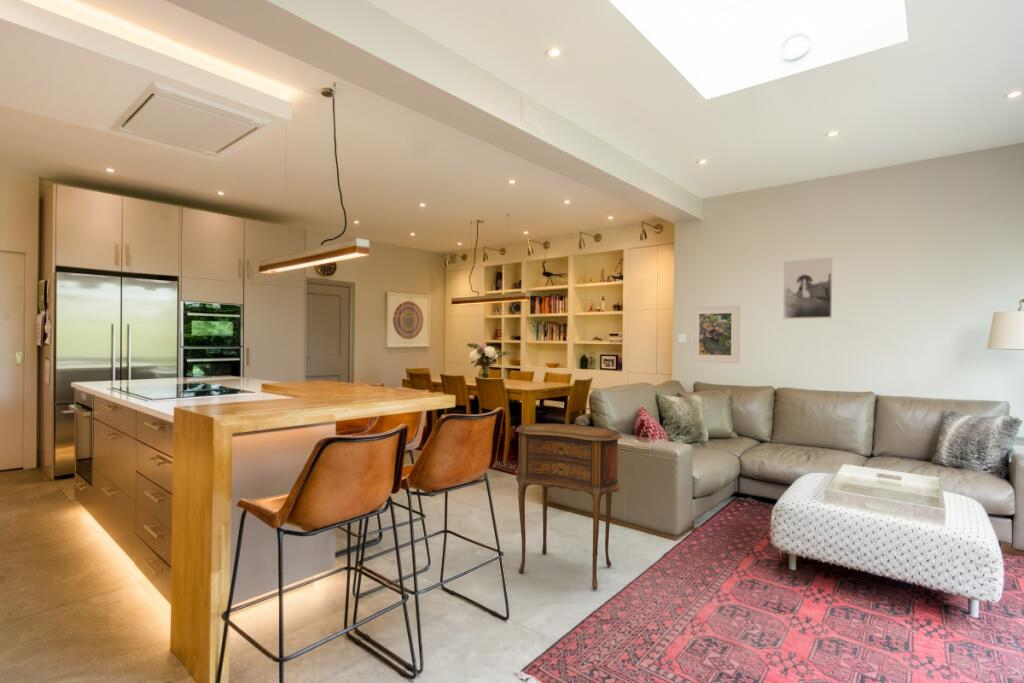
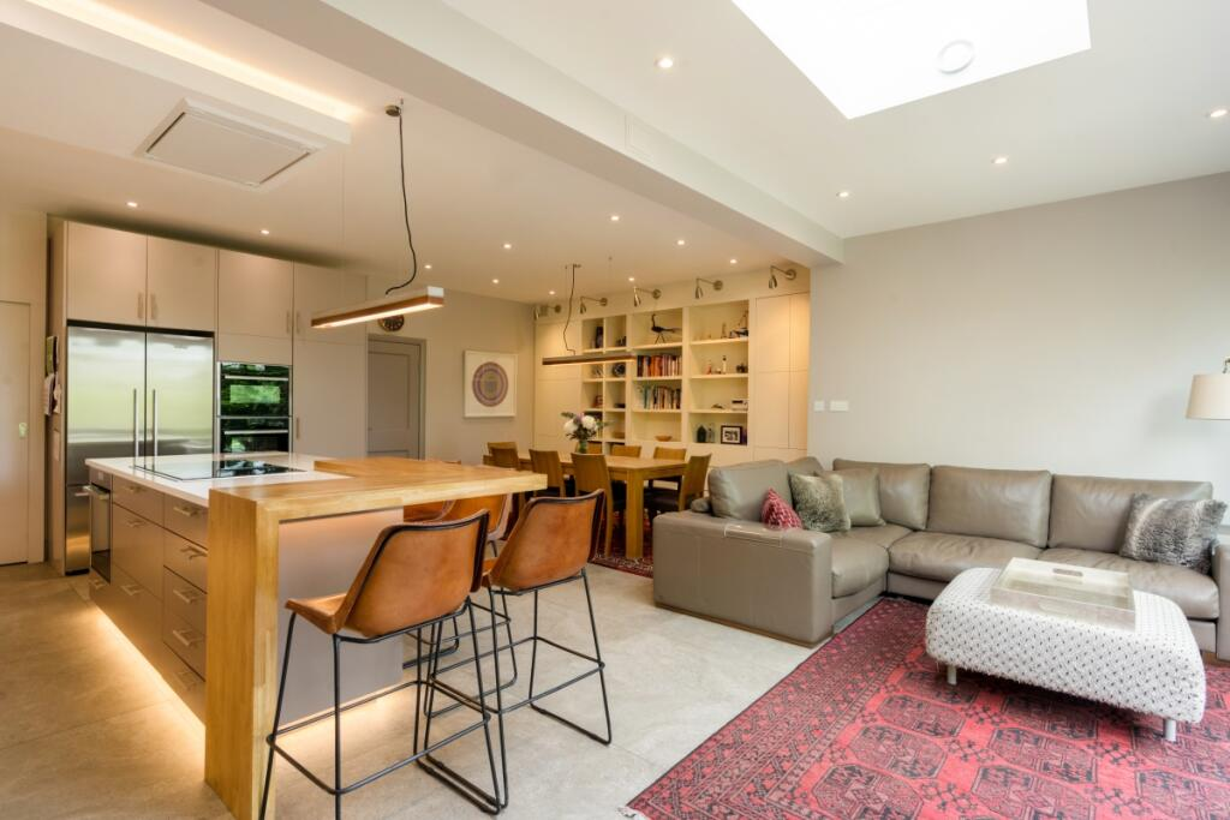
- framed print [691,304,741,364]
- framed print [782,256,833,320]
- side table [515,423,622,590]
